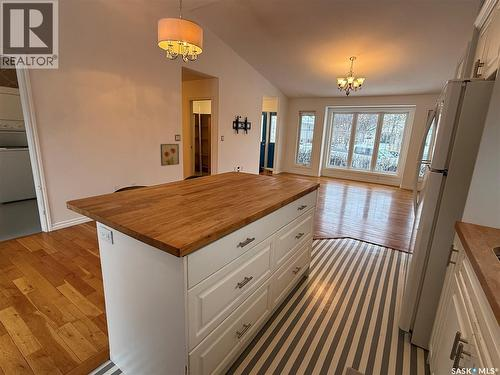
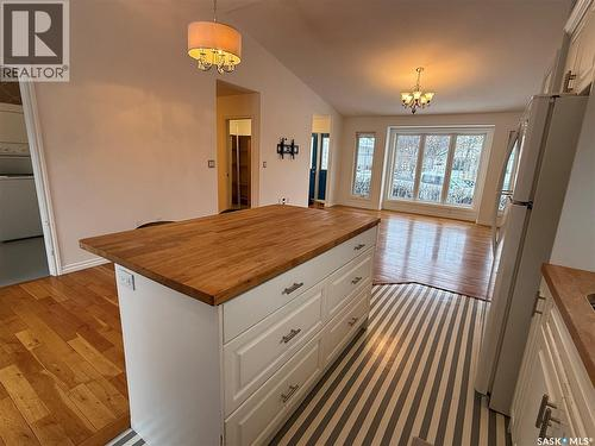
- wall art [159,143,180,167]
